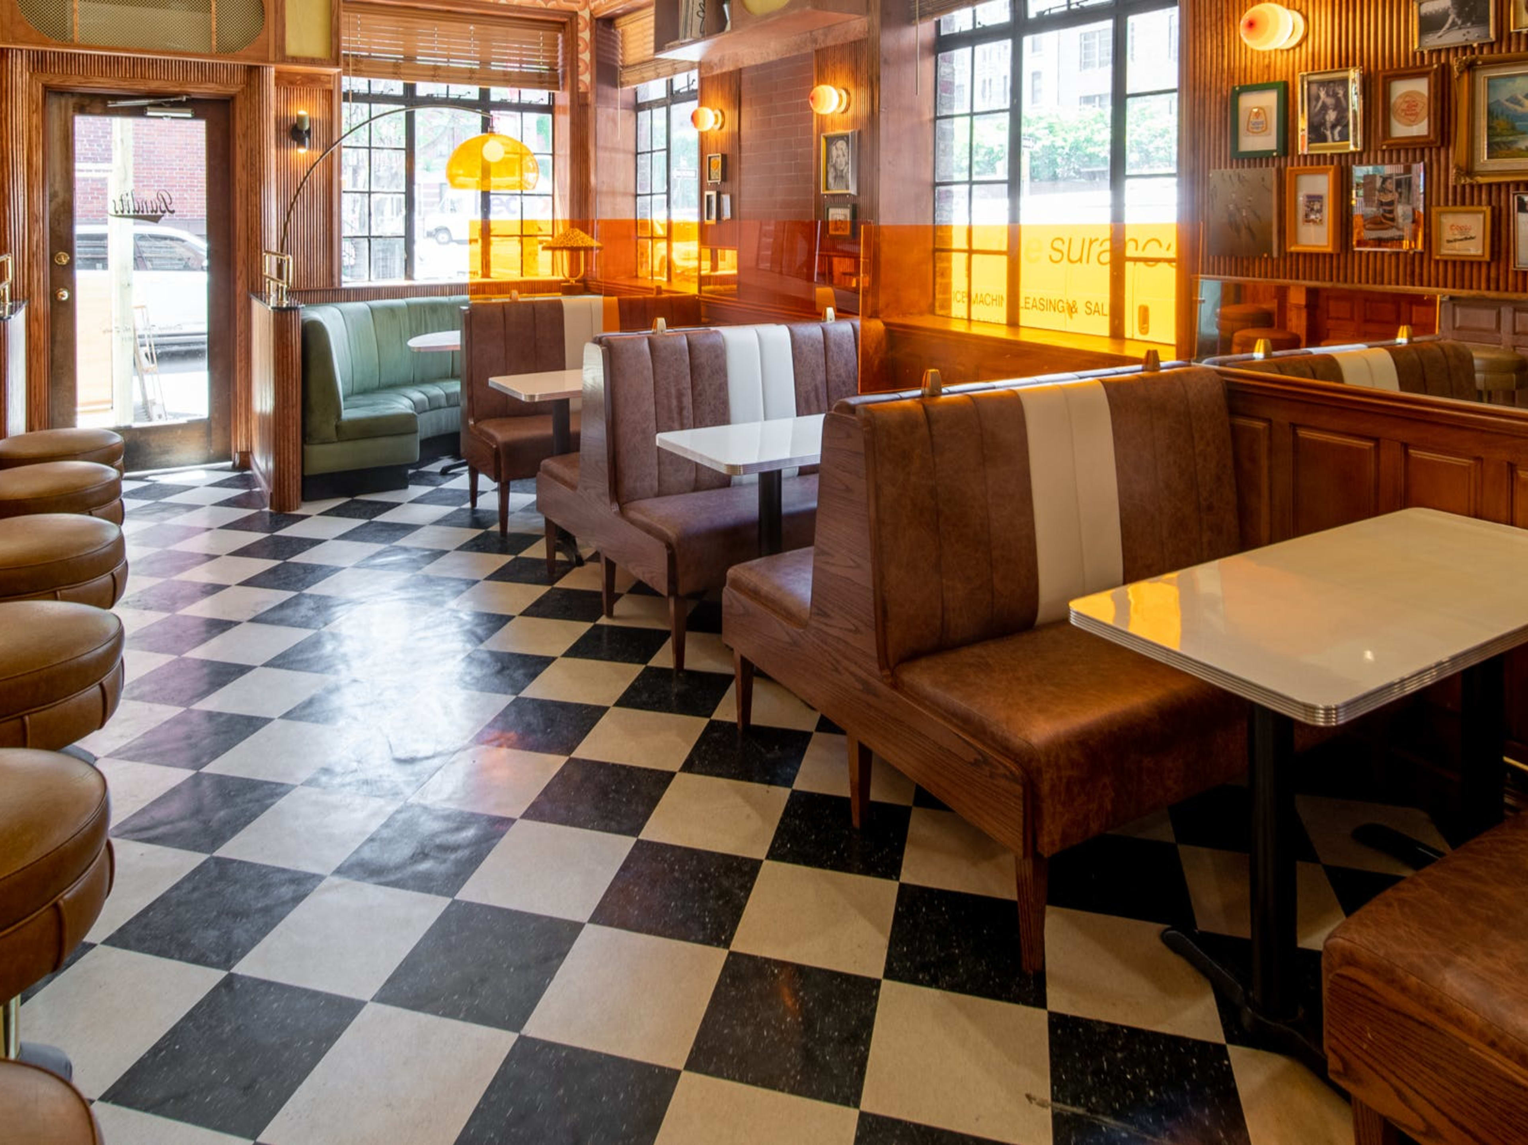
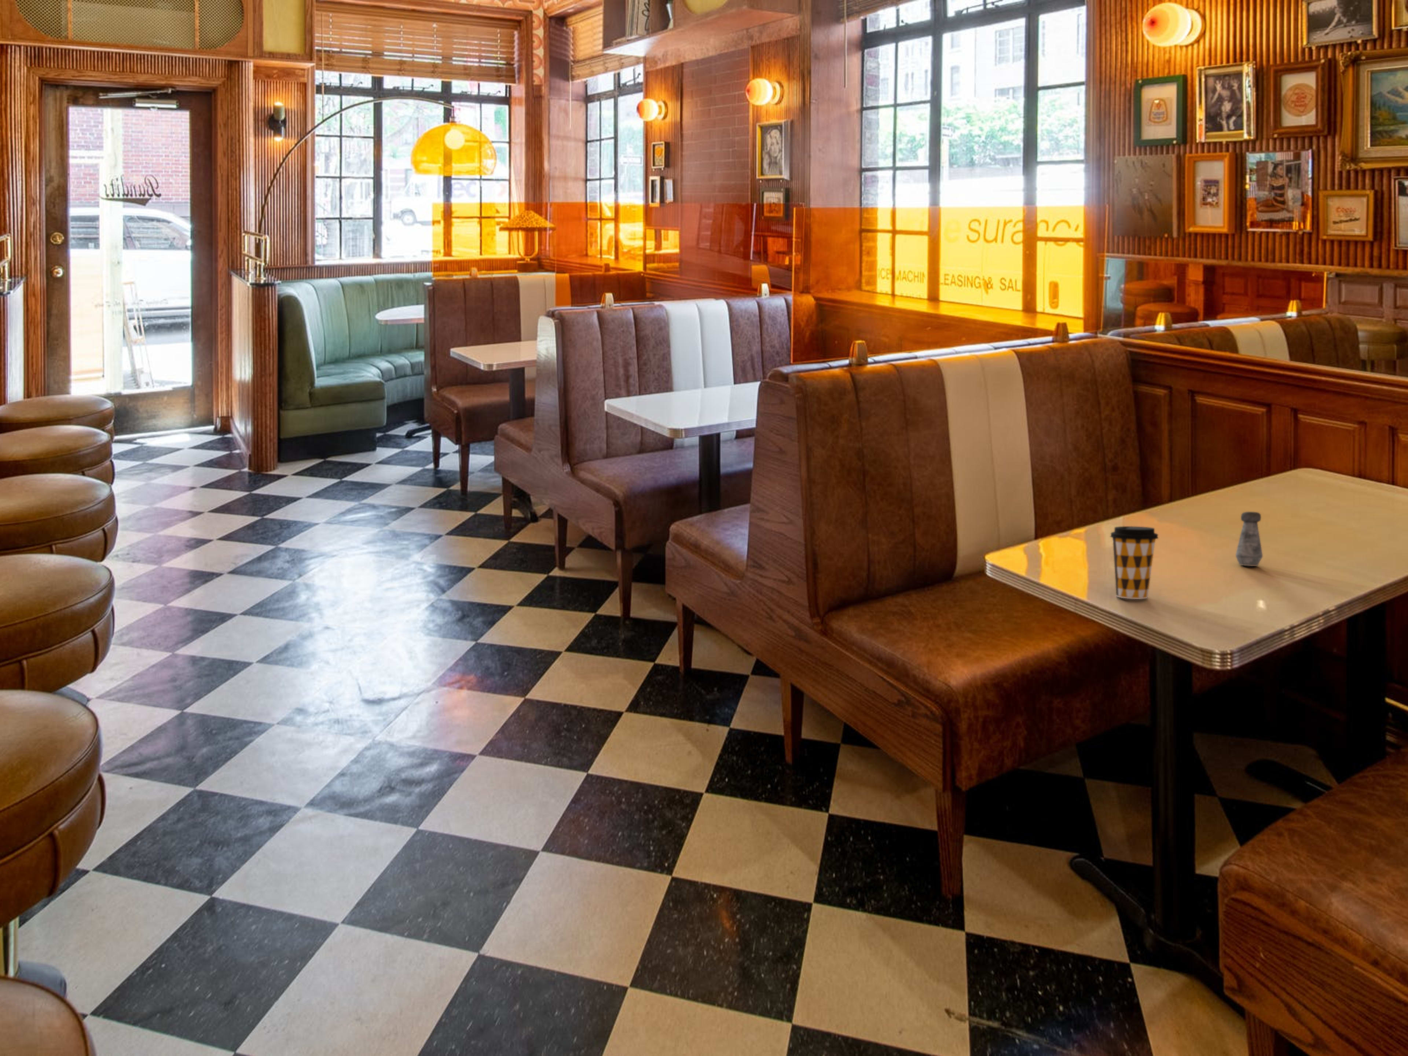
+ coffee cup [1110,526,1159,599]
+ salt shaker [1235,511,1263,567]
